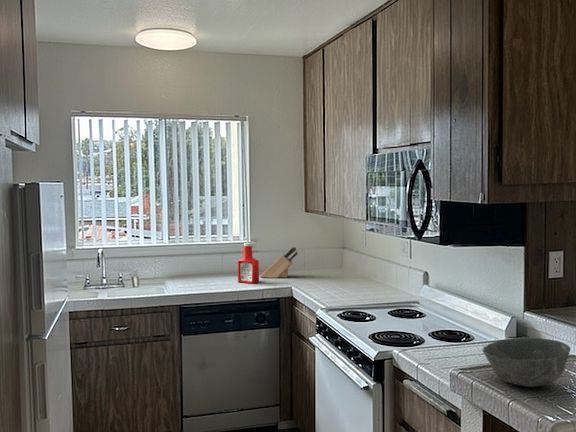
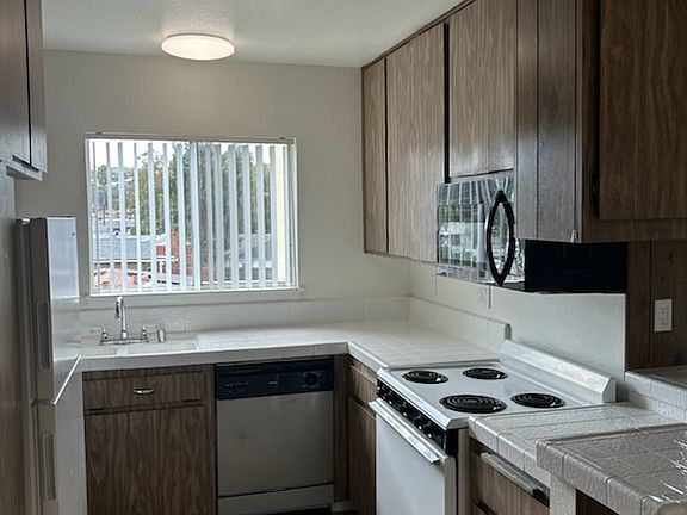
- knife block [259,246,298,279]
- soap bottle [237,242,260,284]
- bowl [481,337,572,388]
